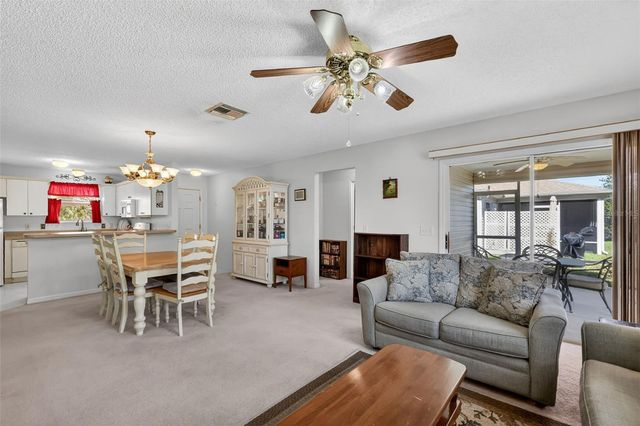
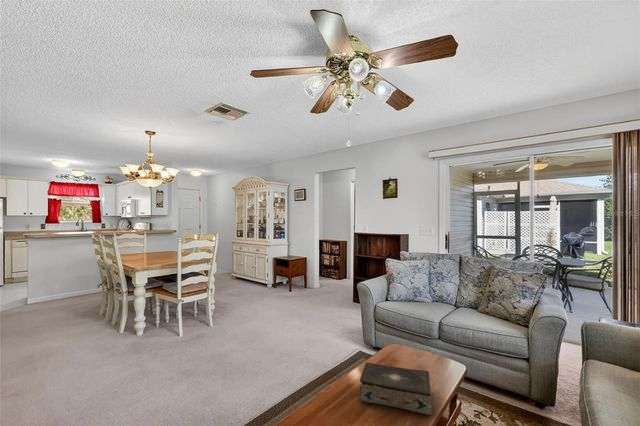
+ book [359,362,433,416]
